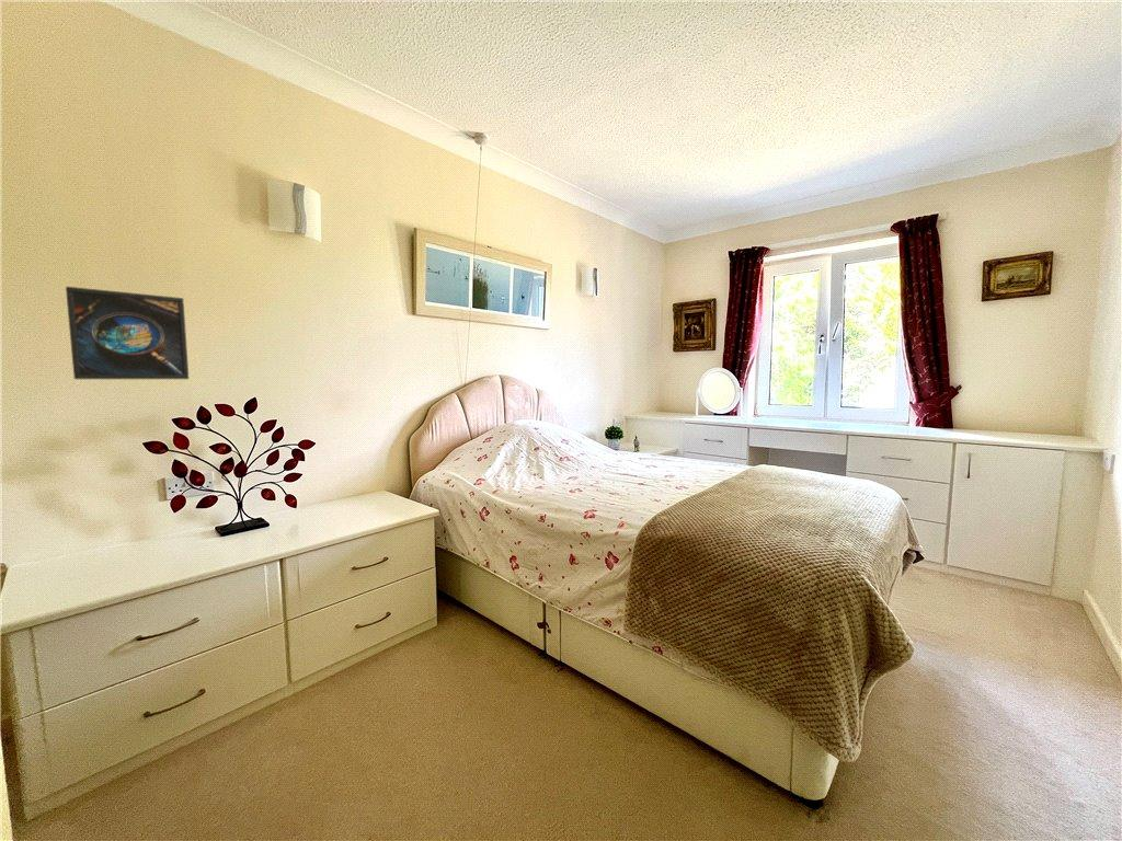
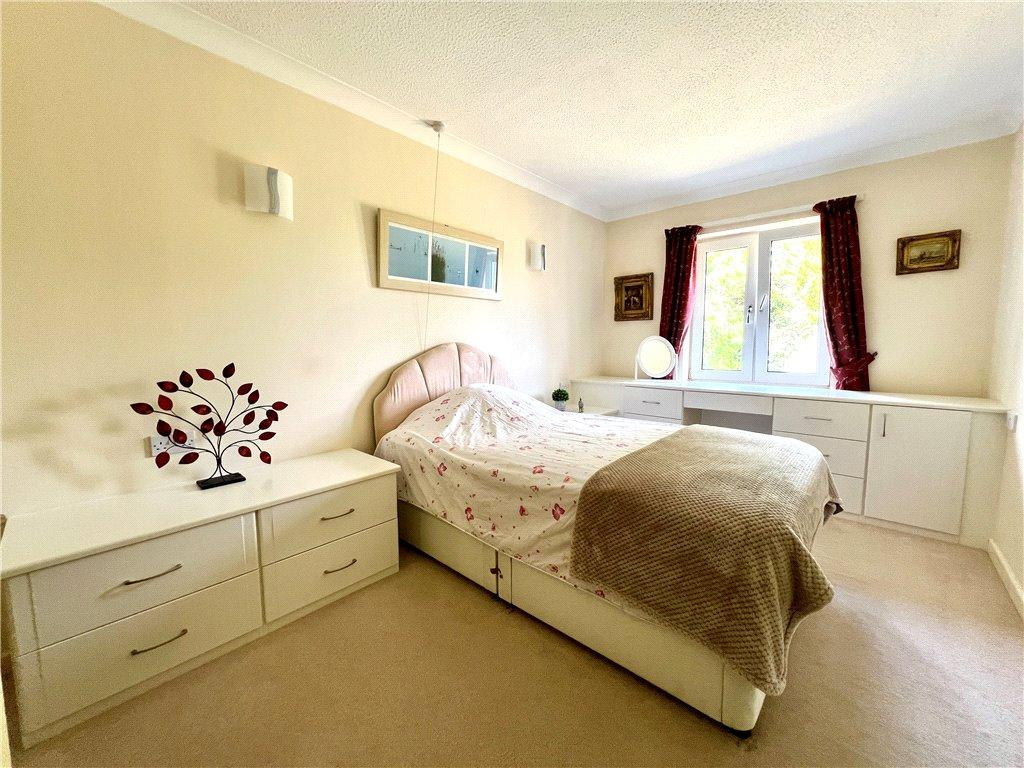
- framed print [65,286,190,380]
